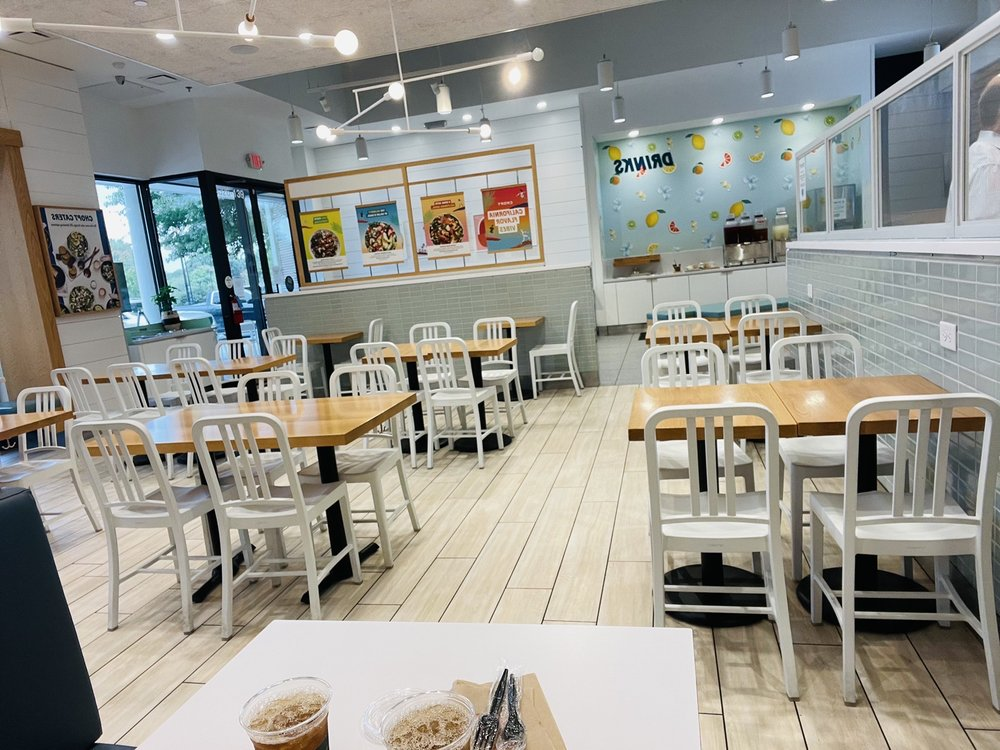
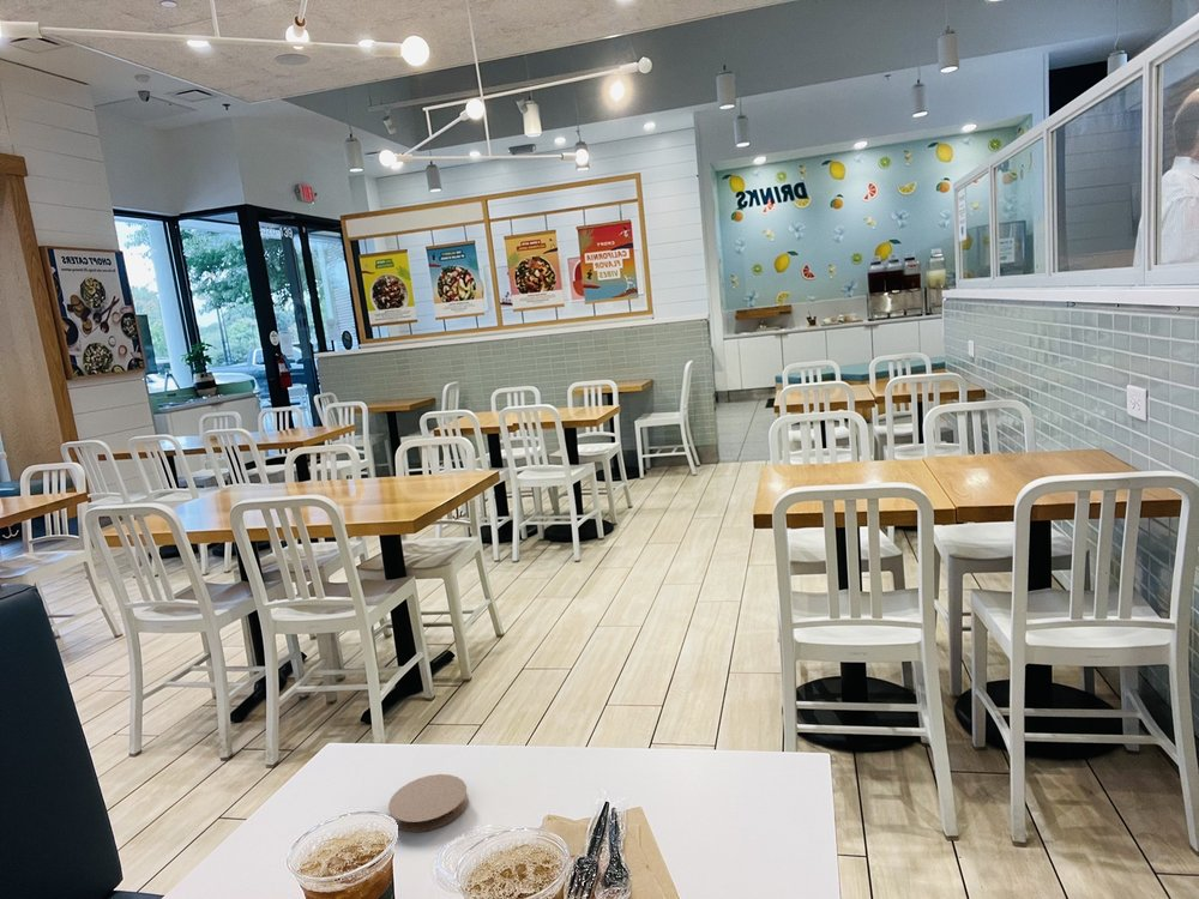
+ coaster [387,773,469,833]
